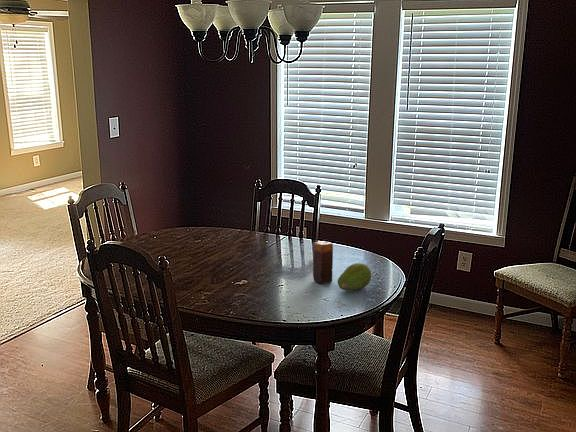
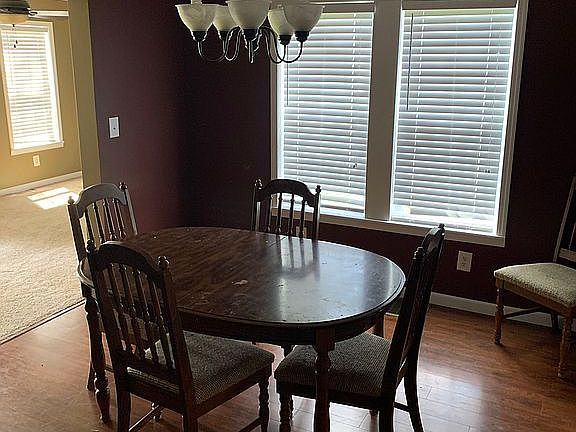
- fruit [337,262,372,291]
- candle [312,240,334,285]
